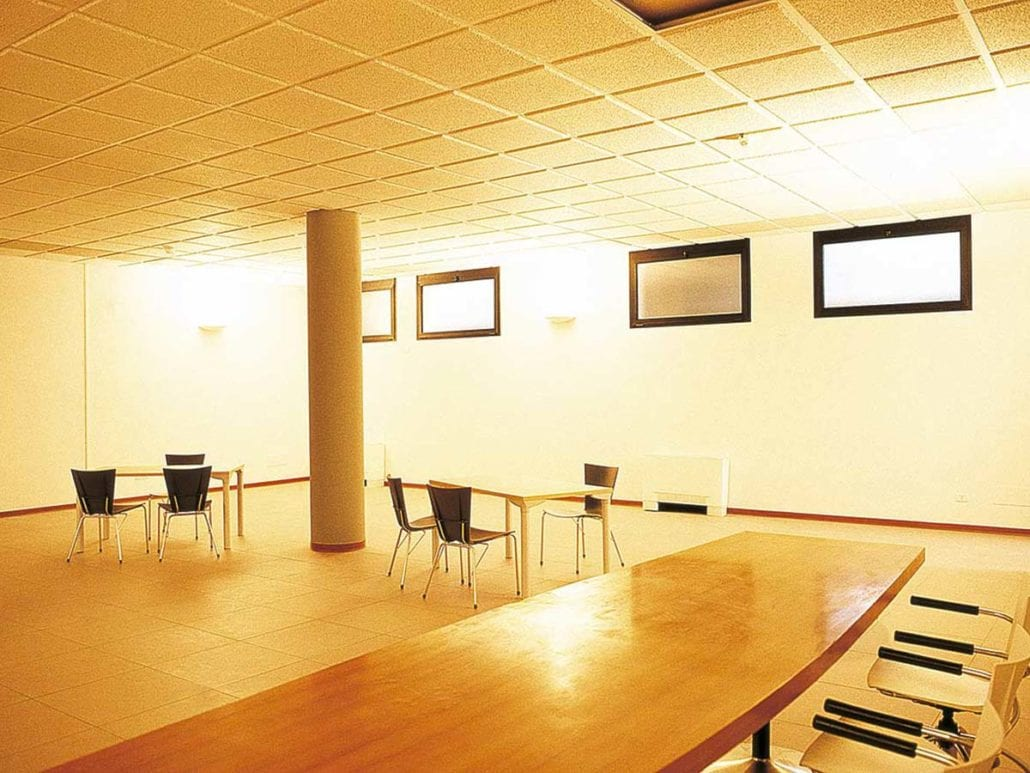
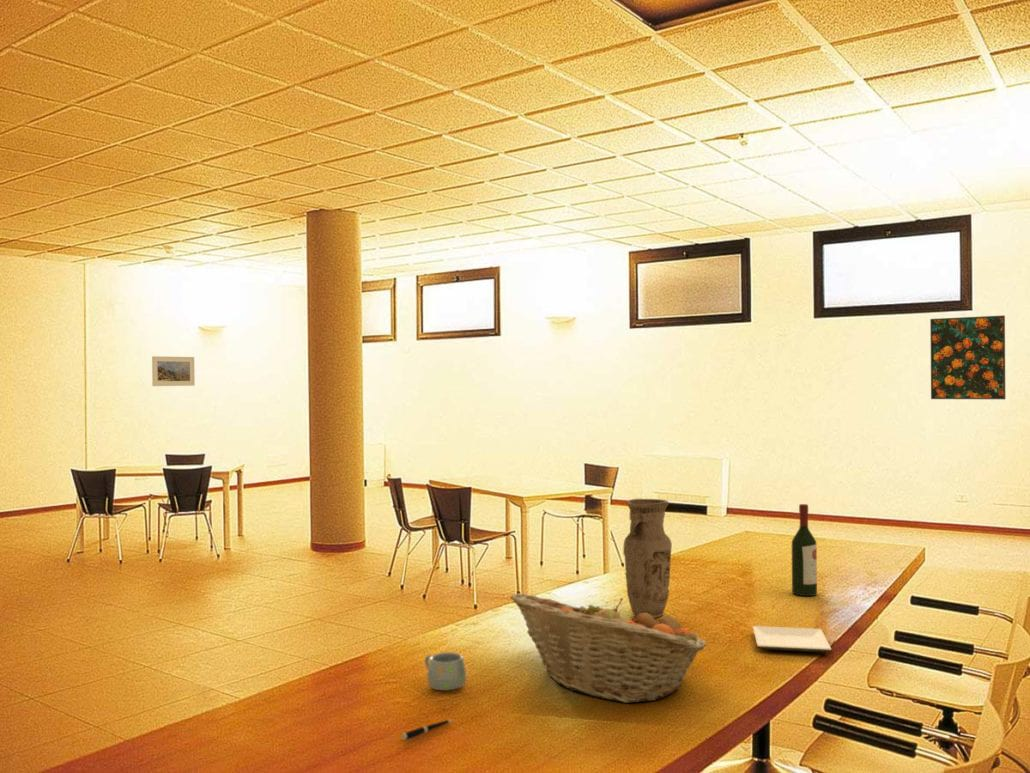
+ vase [622,498,673,619]
+ plate [752,625,832,653]
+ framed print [929,314,1006,400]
+ mug [424,651,467,691]
+ fruit basket [509,592,707,704]
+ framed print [151,355,196,387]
+ wine bottle [791,503,818,597]
+ pen [400,718,455,742]
